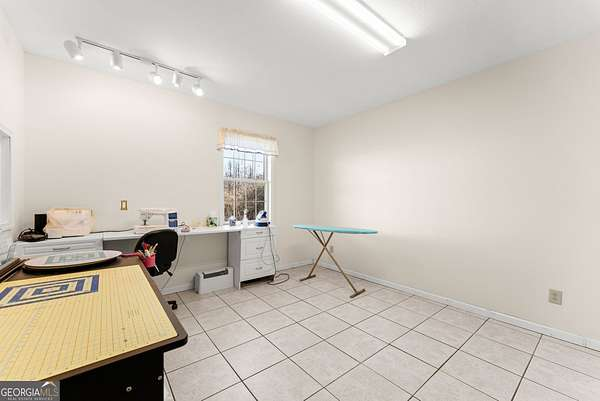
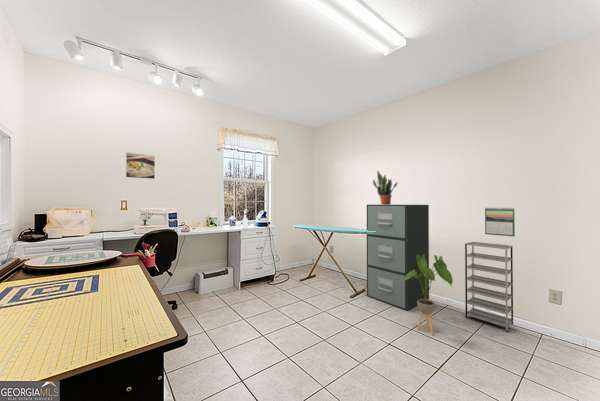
+ shelving unit [464,241,514,333]
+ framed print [125,151,156,180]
+ house plant [404,254,454,336]
+ calendar [484,206,516,238]
+ potted plant [372,169,399,205]
+ filing cabinet [366,204,430,311]
